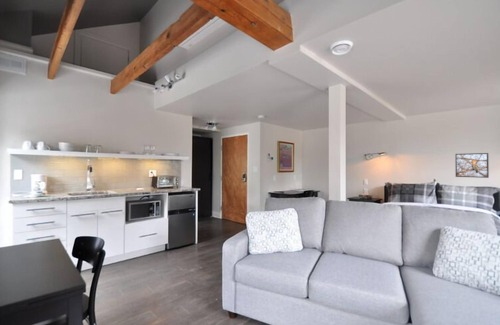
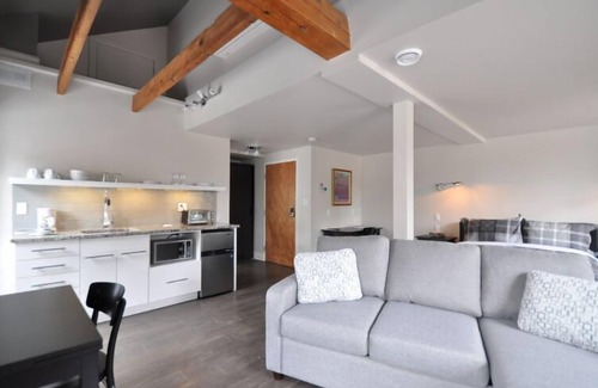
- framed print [454,152,490,179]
